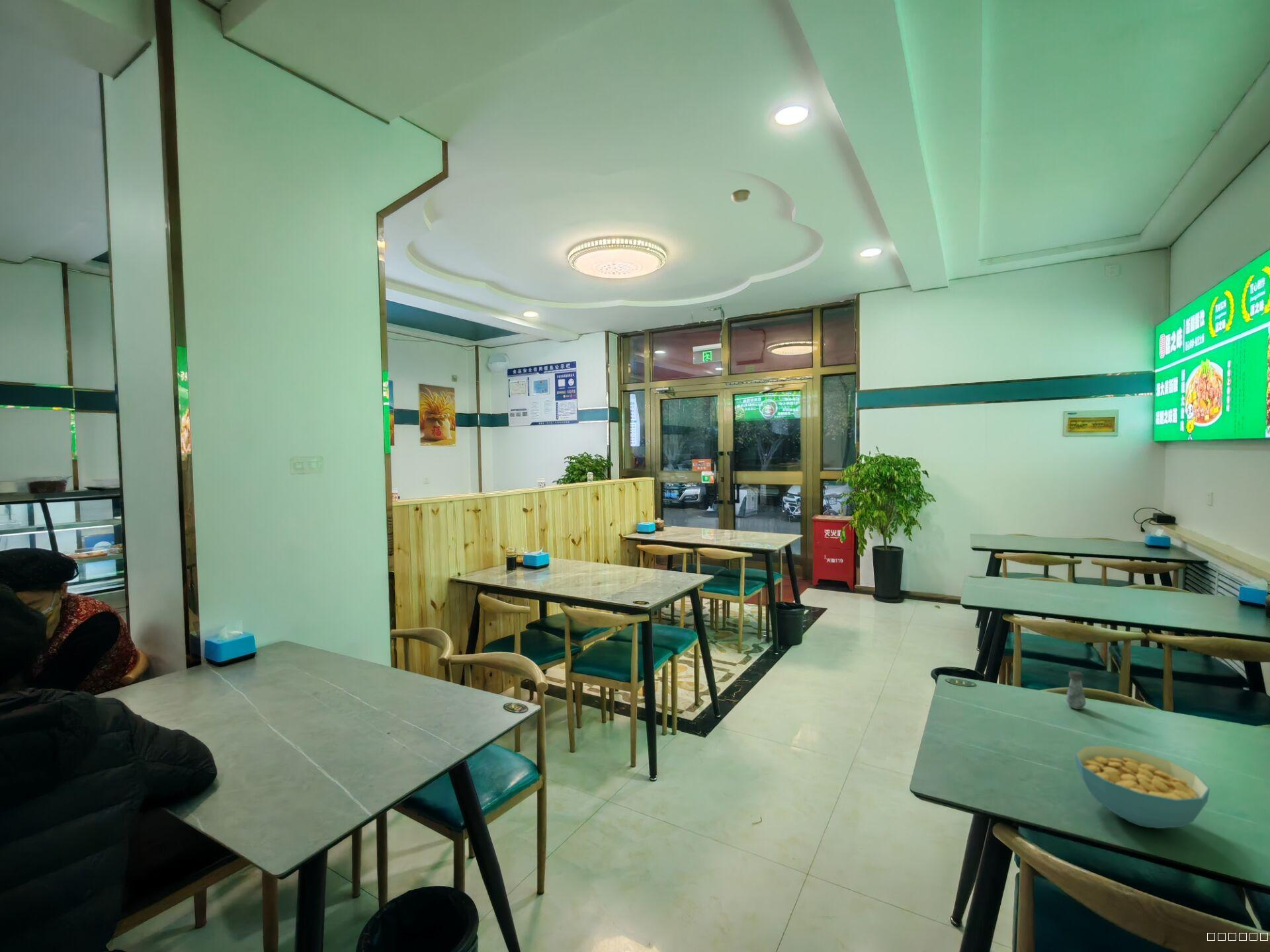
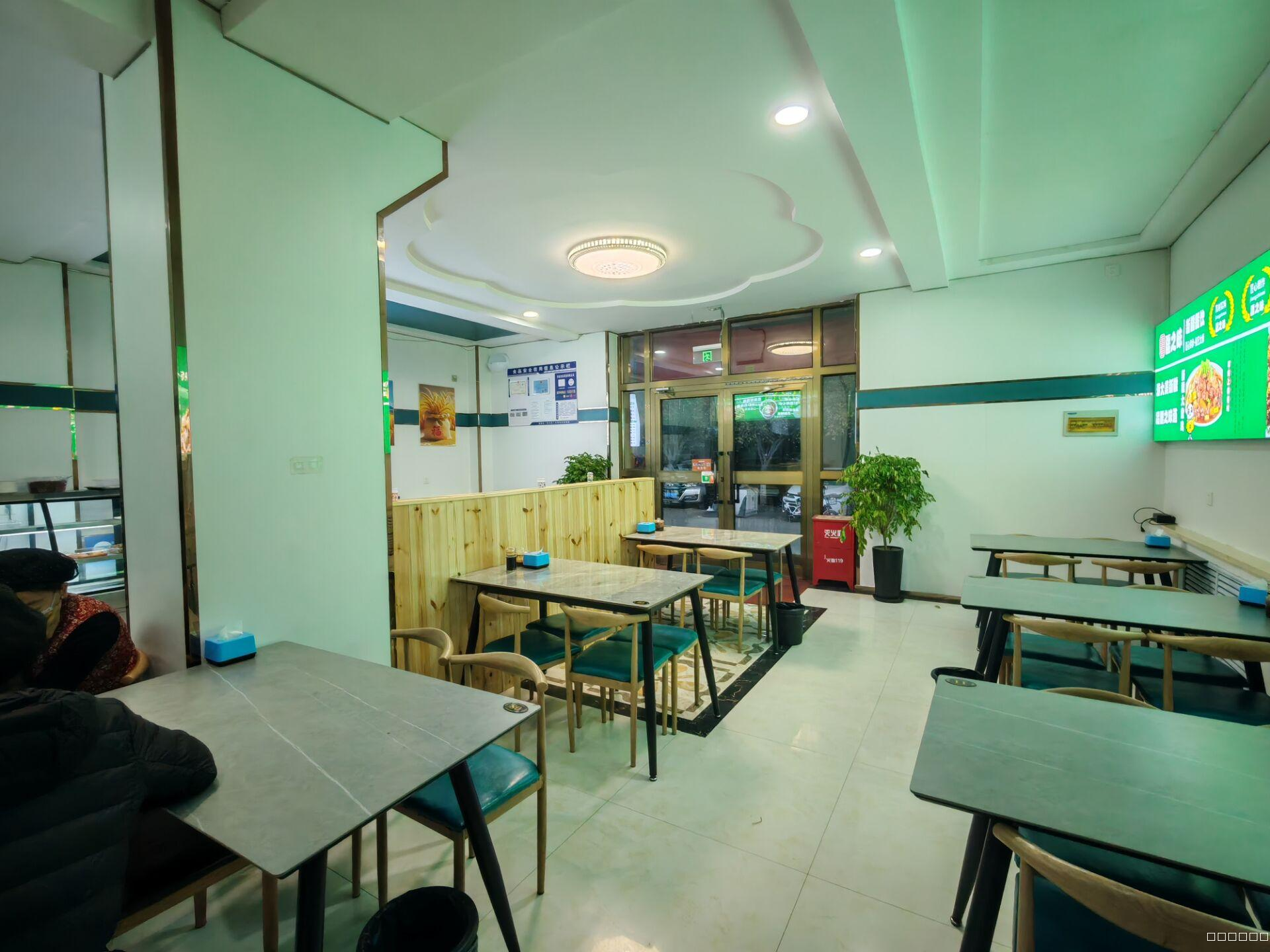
- cereal bowl [1074,744,1210,829]
- smoke detector [730,188,751,204]
- salt shaker [1066,670,1087,710]
